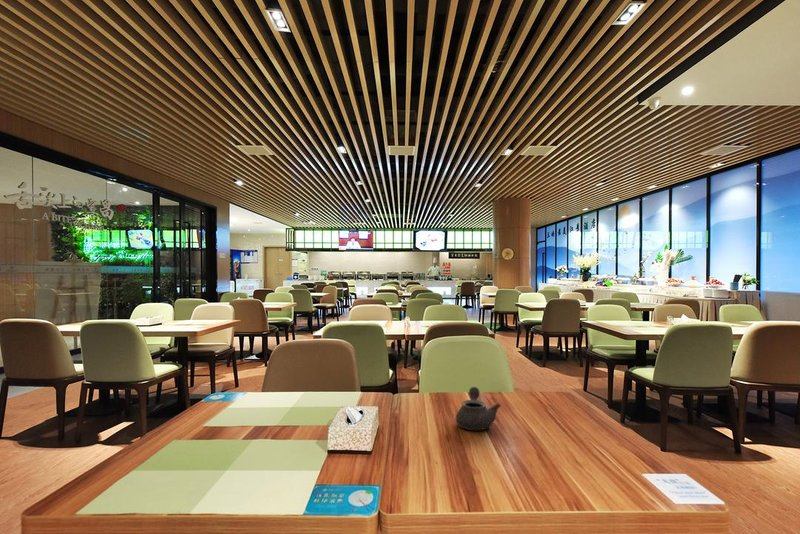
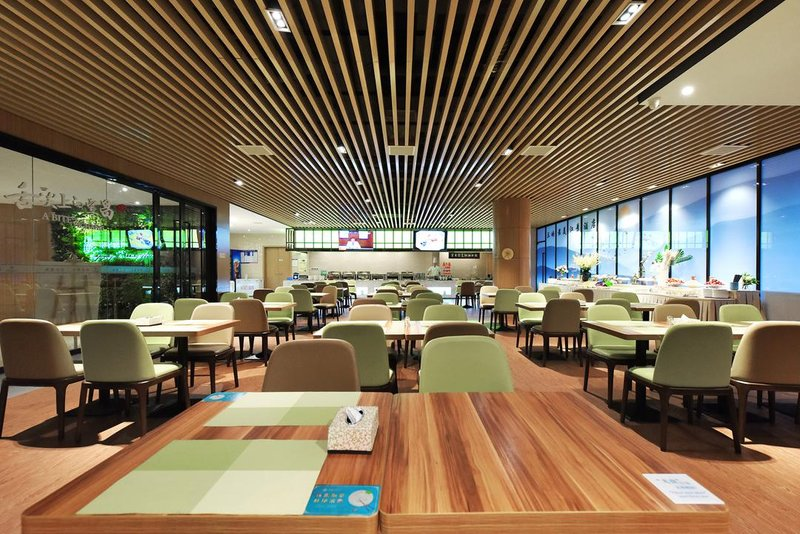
- teapot [455,386,502,431]
